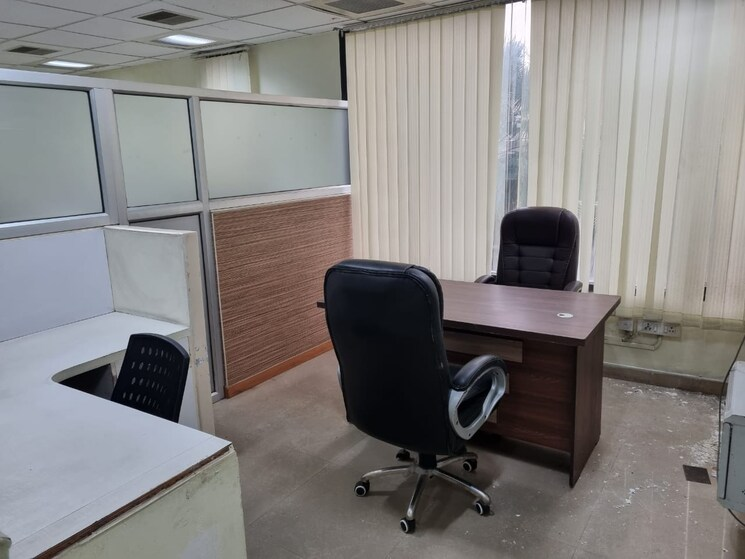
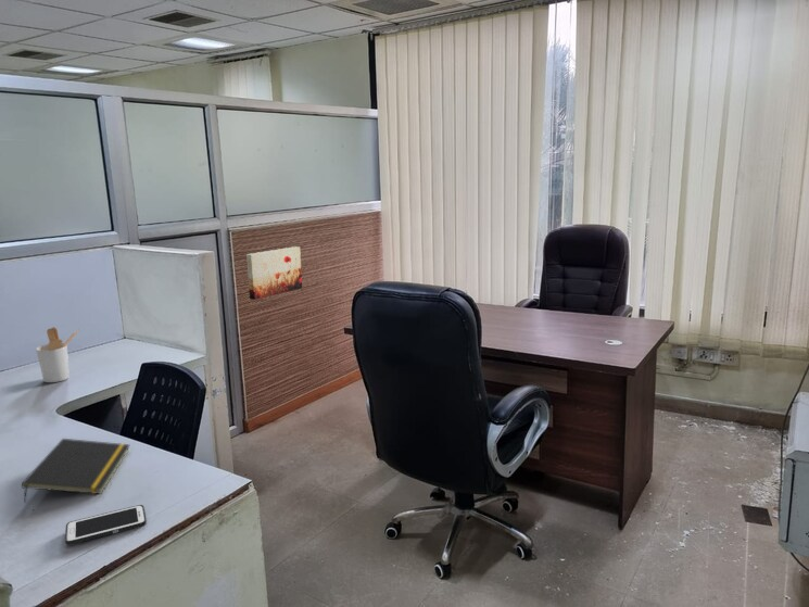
+ wall art [245,245,303,301]
+ notepad [21,438,131,504]
+ cell phone [64,504,148,546]
+ utensil holder [35,327,81,383]
